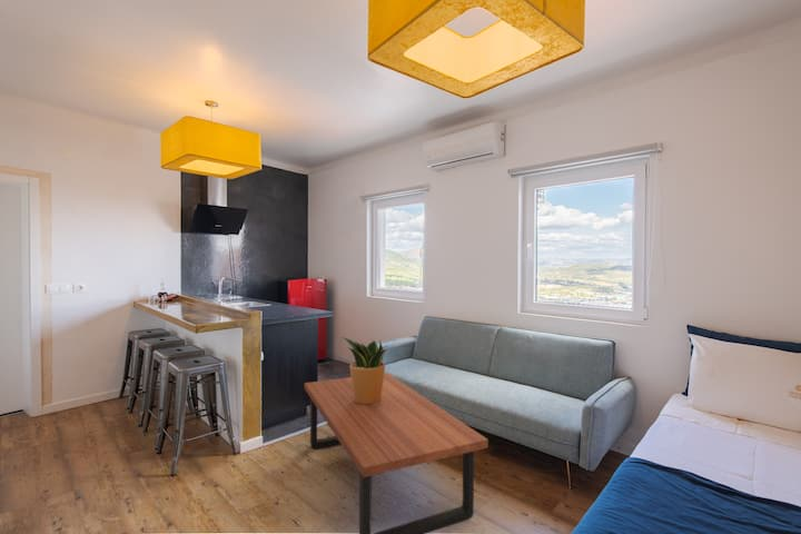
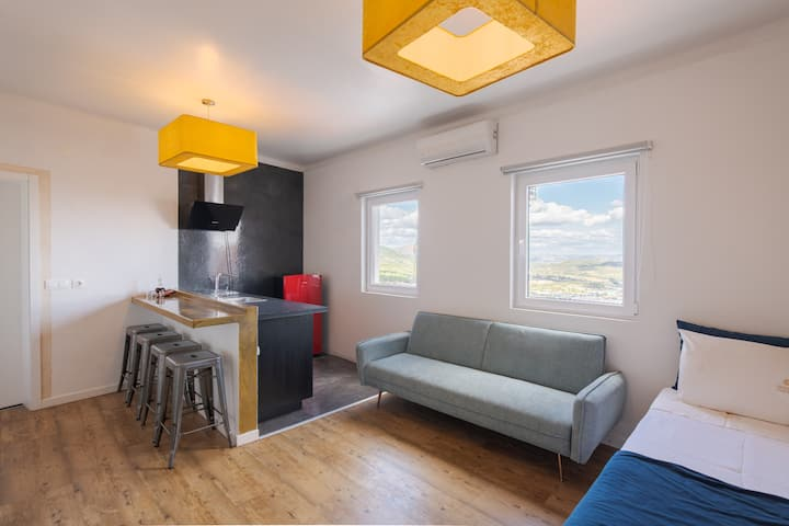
- potted plant [342,336,388,405]
- coffee table [304,372,490,534]
